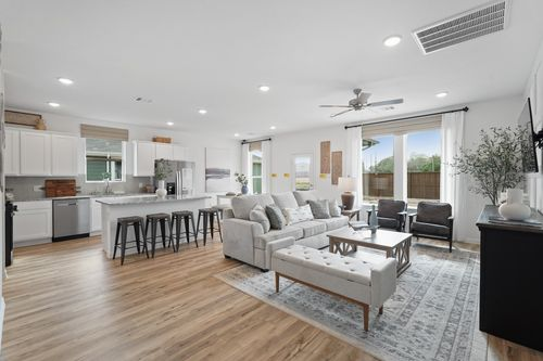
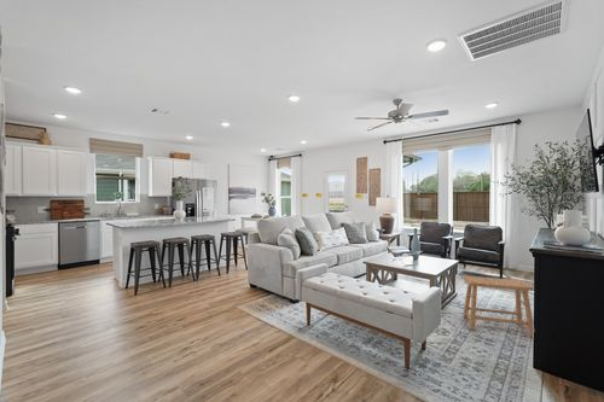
+ stool [461,275,535,339]
